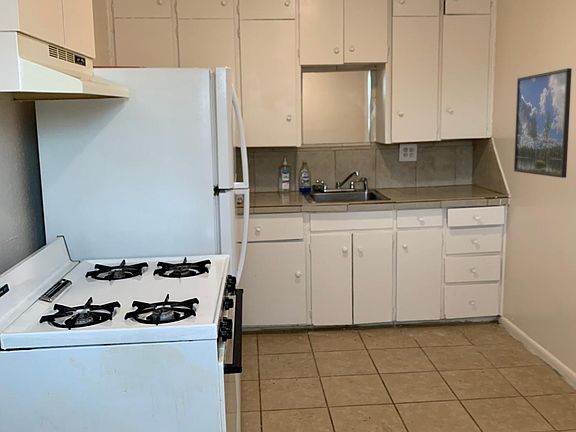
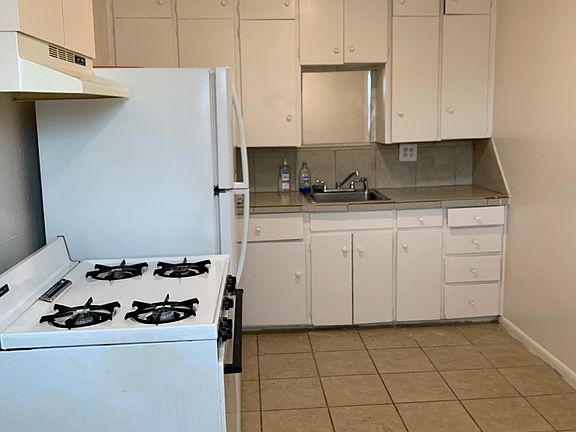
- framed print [513,67,573,179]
